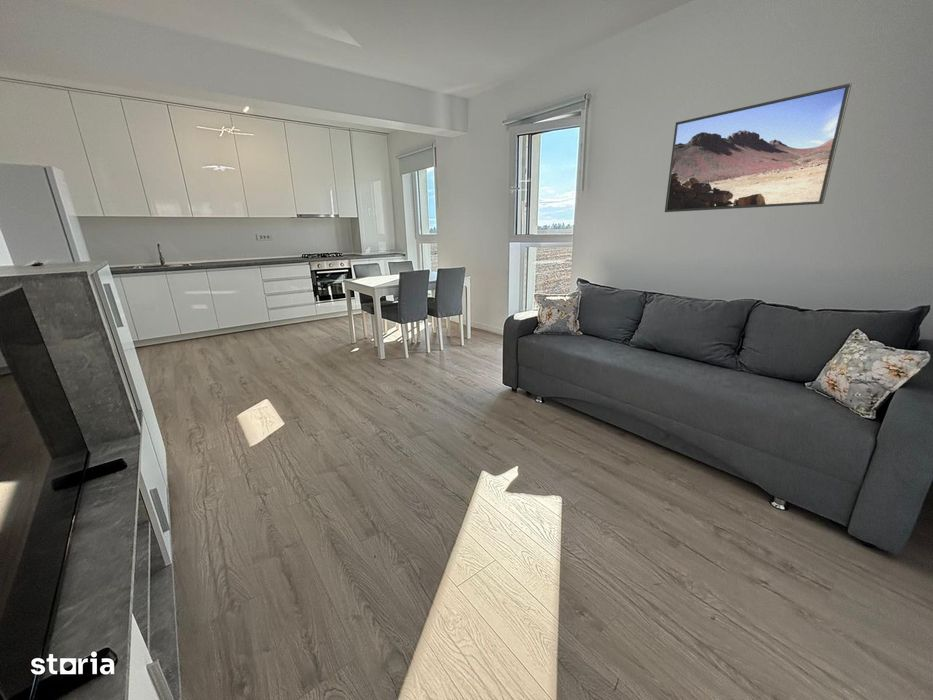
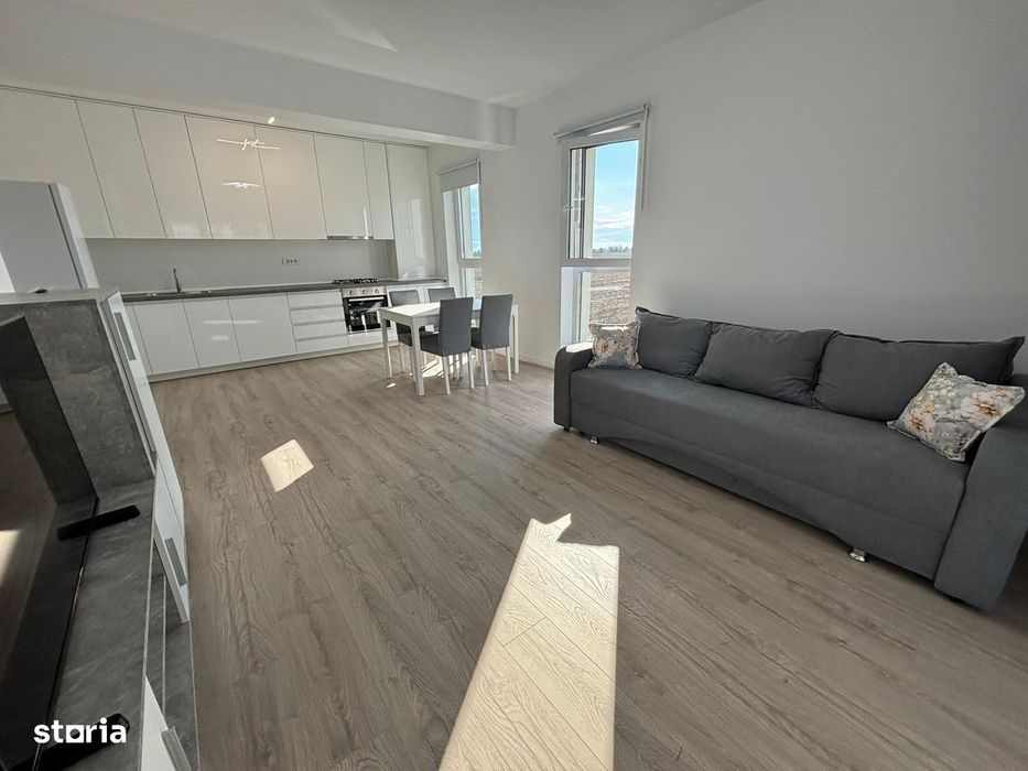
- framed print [664,82,853,213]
